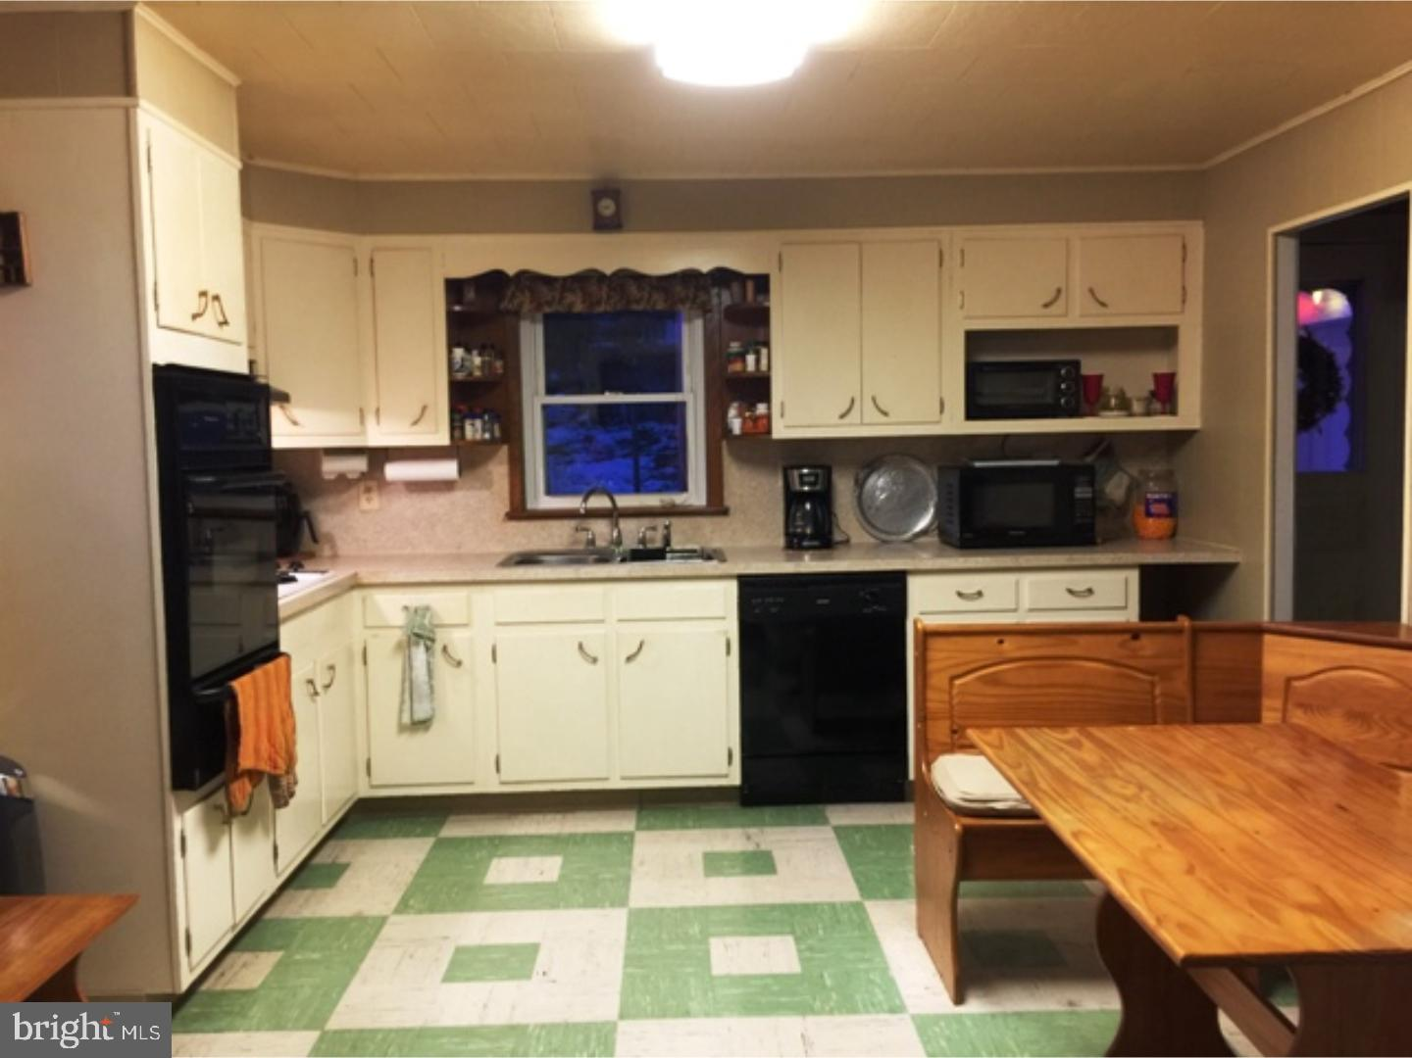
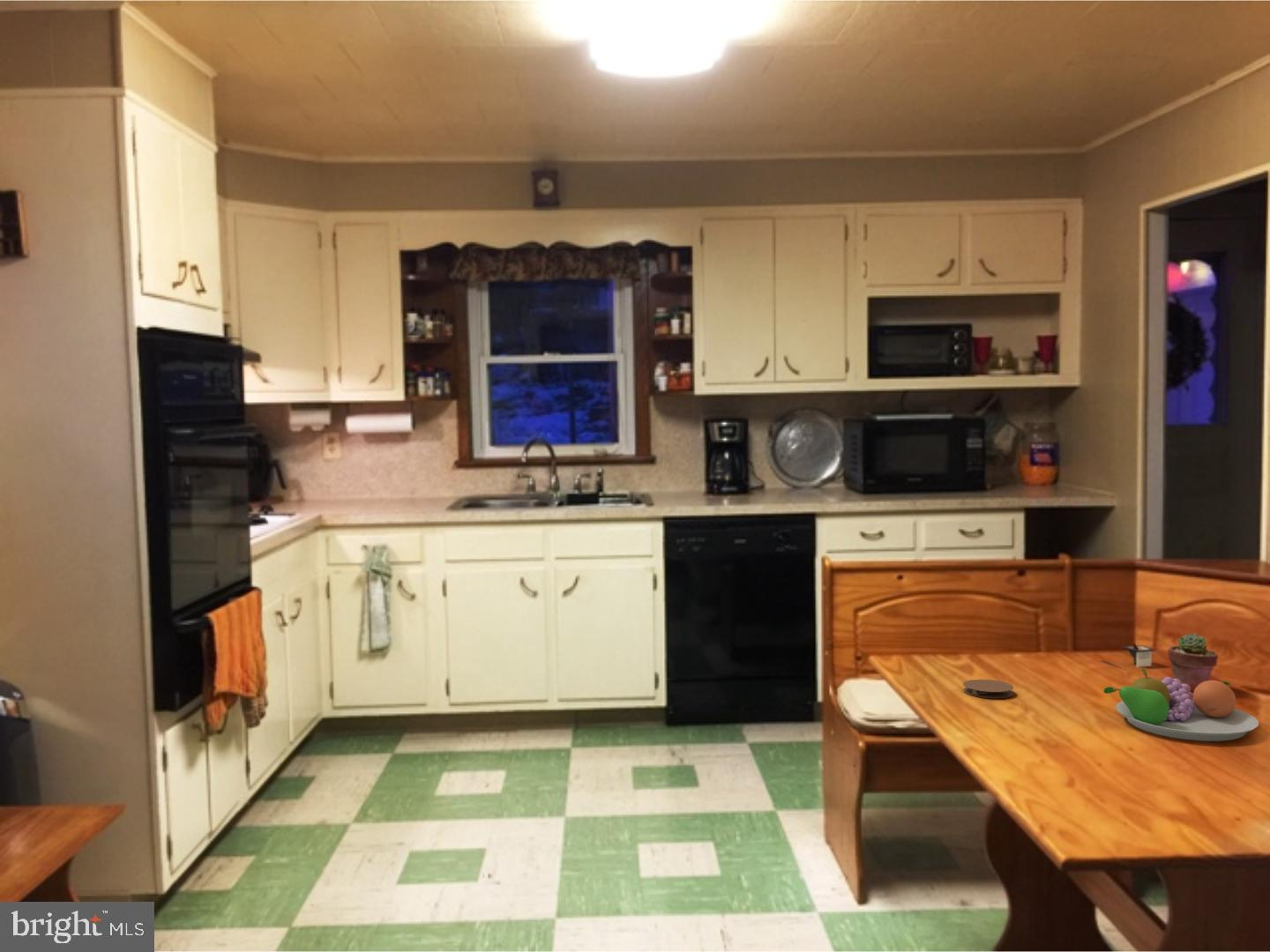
+ architectural model [1100,641,1157,673]
+ fruit bowl [1102,667,1259,742]
+ coaster [962,679,1014,699]
+ potted succulent [1167,633,1219,693]
